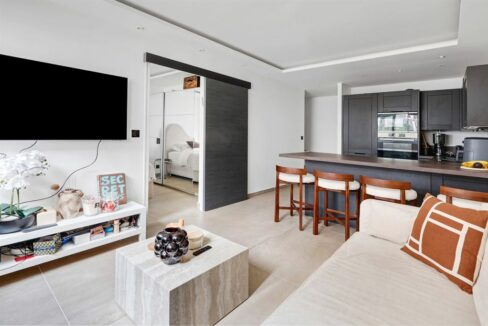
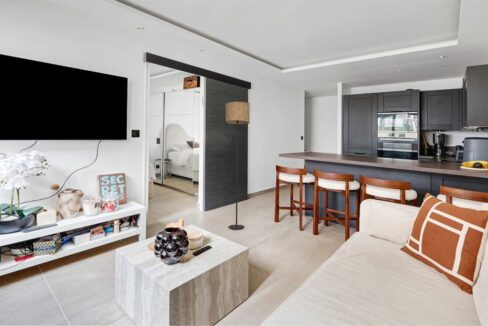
+ floor lamp [225,100,251,230]
